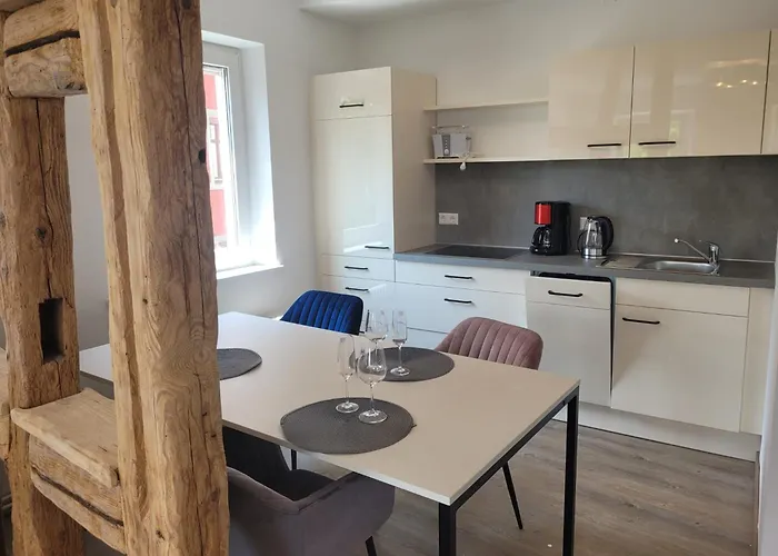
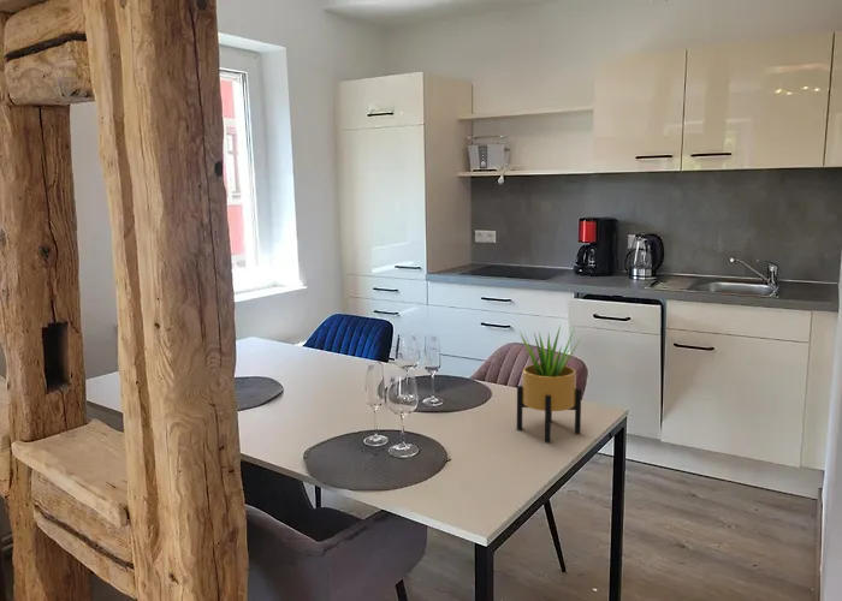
+ potted plant [516,325,582,444]
